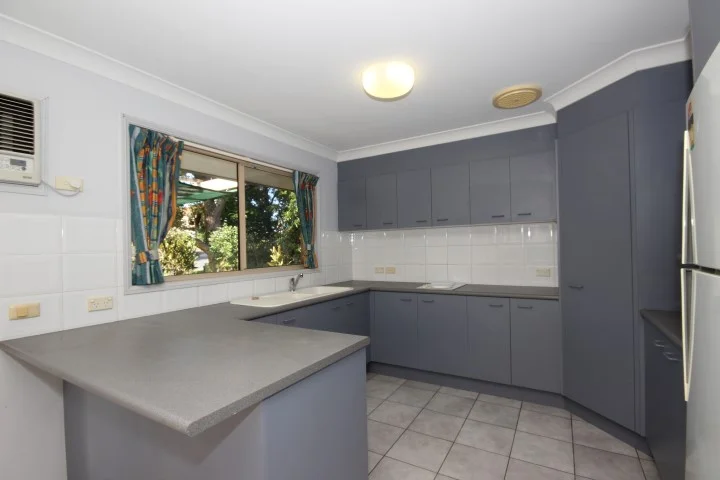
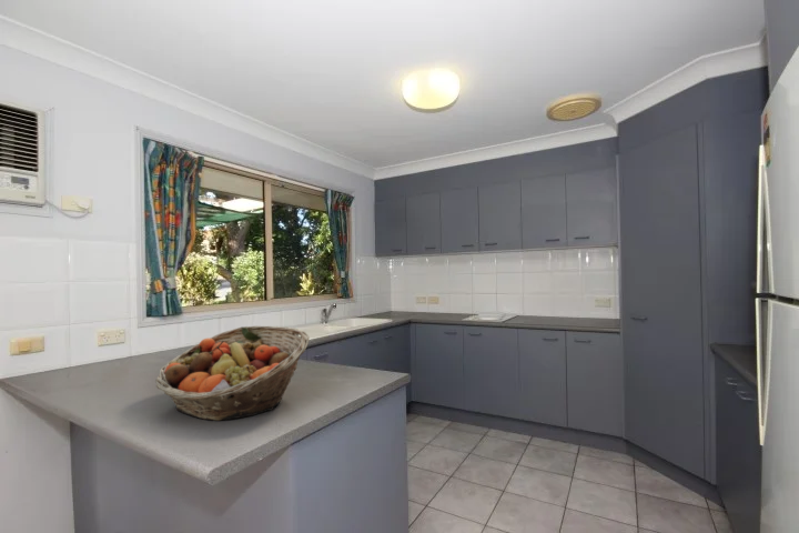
+ fruit basket [154,325,311,422]
